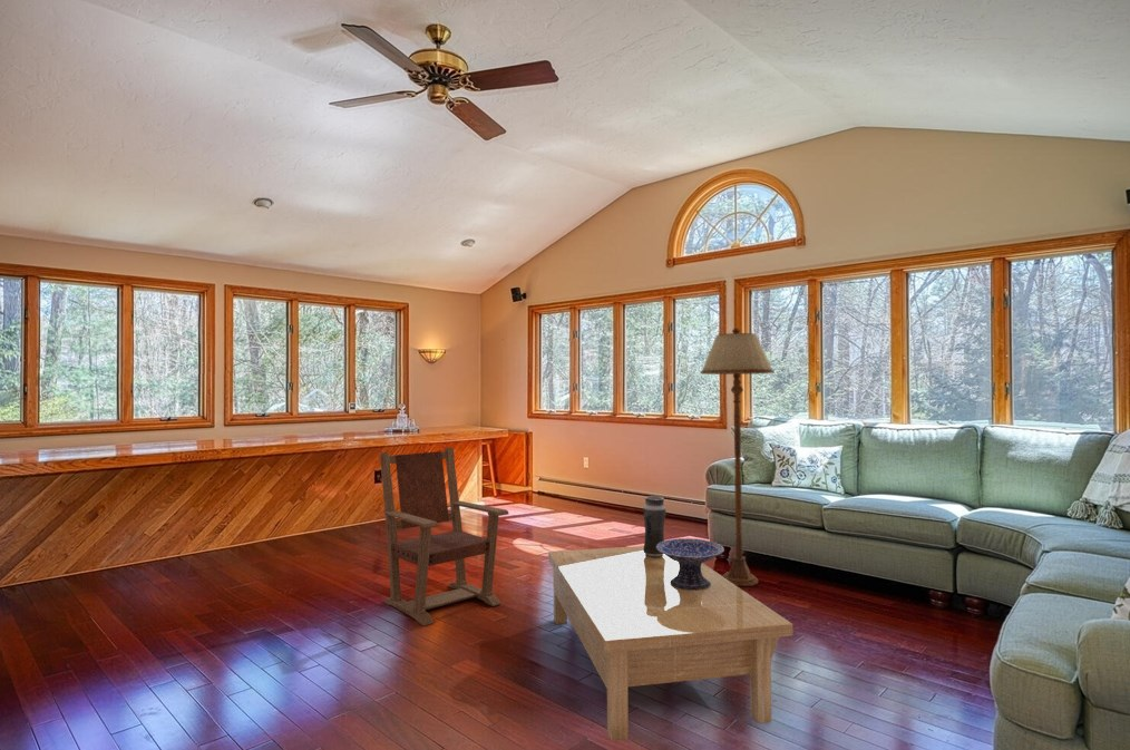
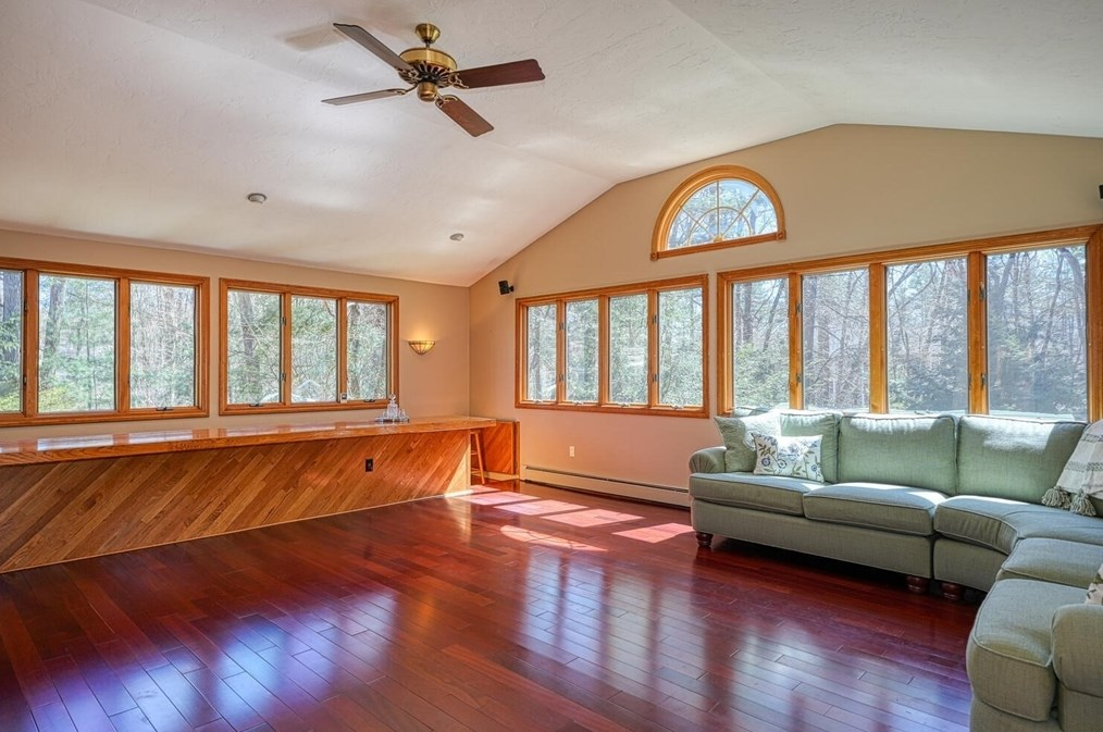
- armchair [379,446,509,626]
- coffee table [547,545,793,742]
- vase [642,495,668,558]
- floor lamp [700,328,776,587]
- decorative bowl [656,537,725,590]
